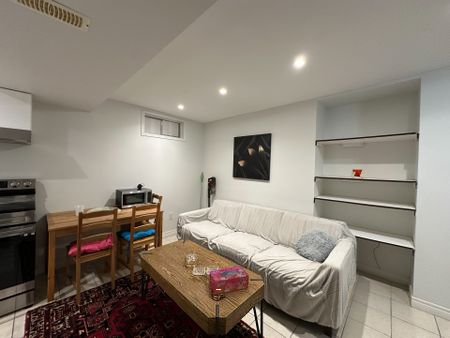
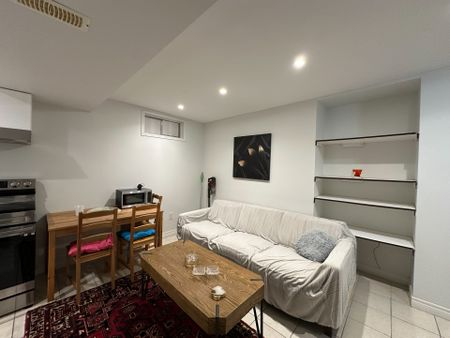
- tissue box [208,265,250,295]
